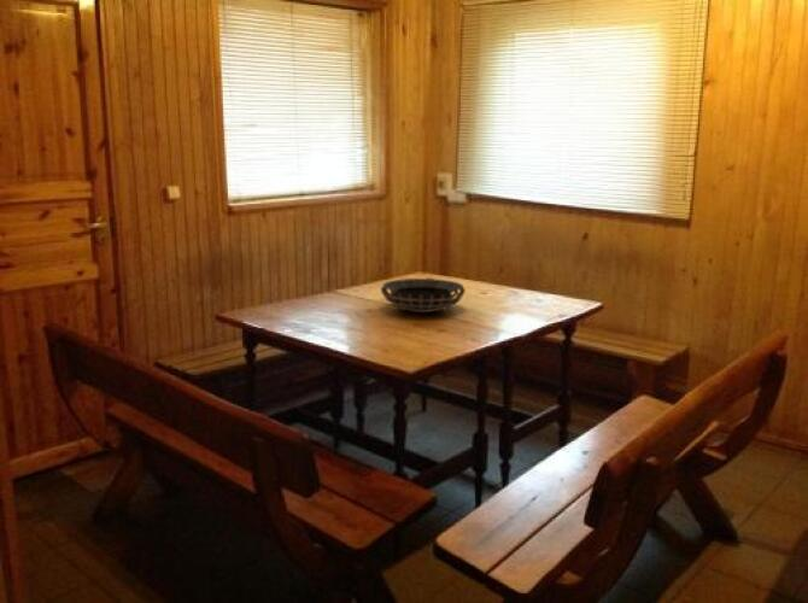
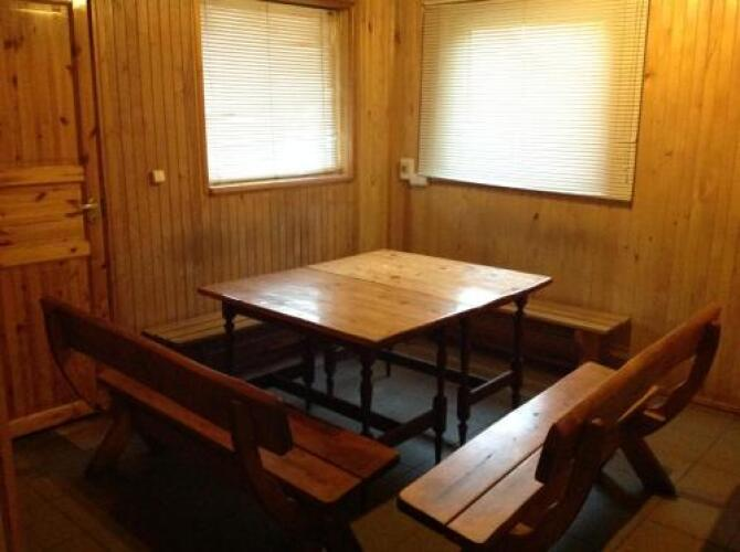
- decorative bowl [380,277,467,314]
